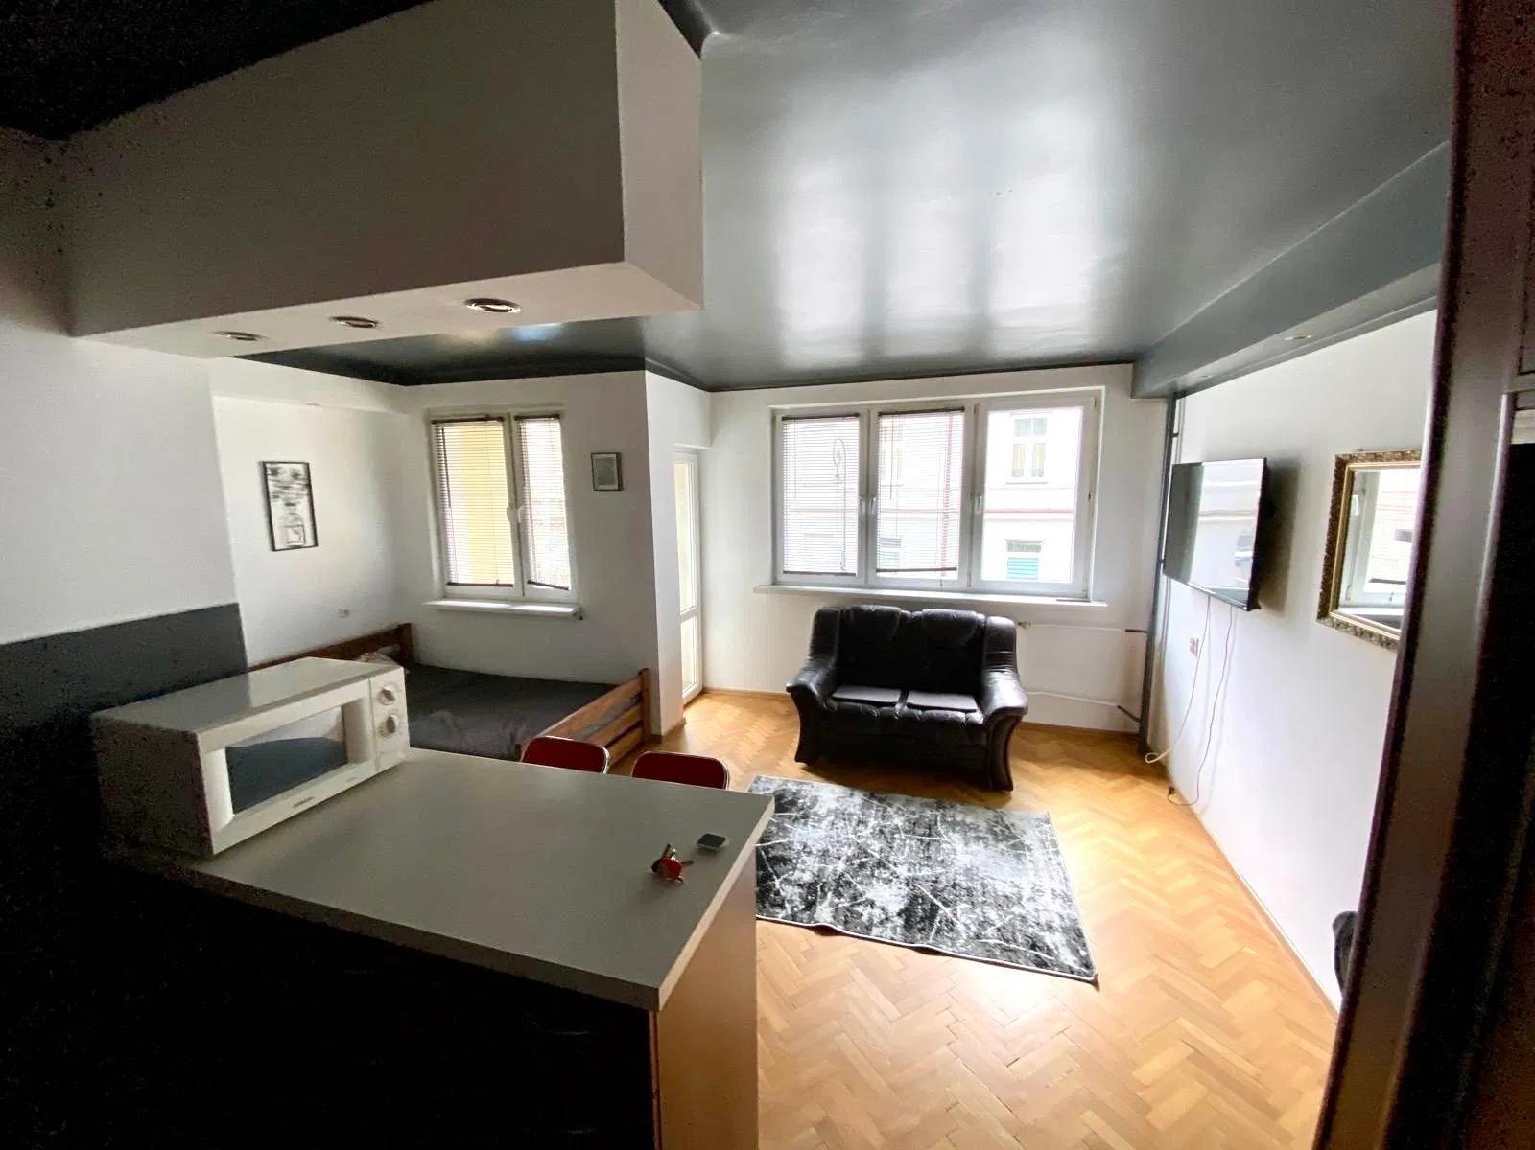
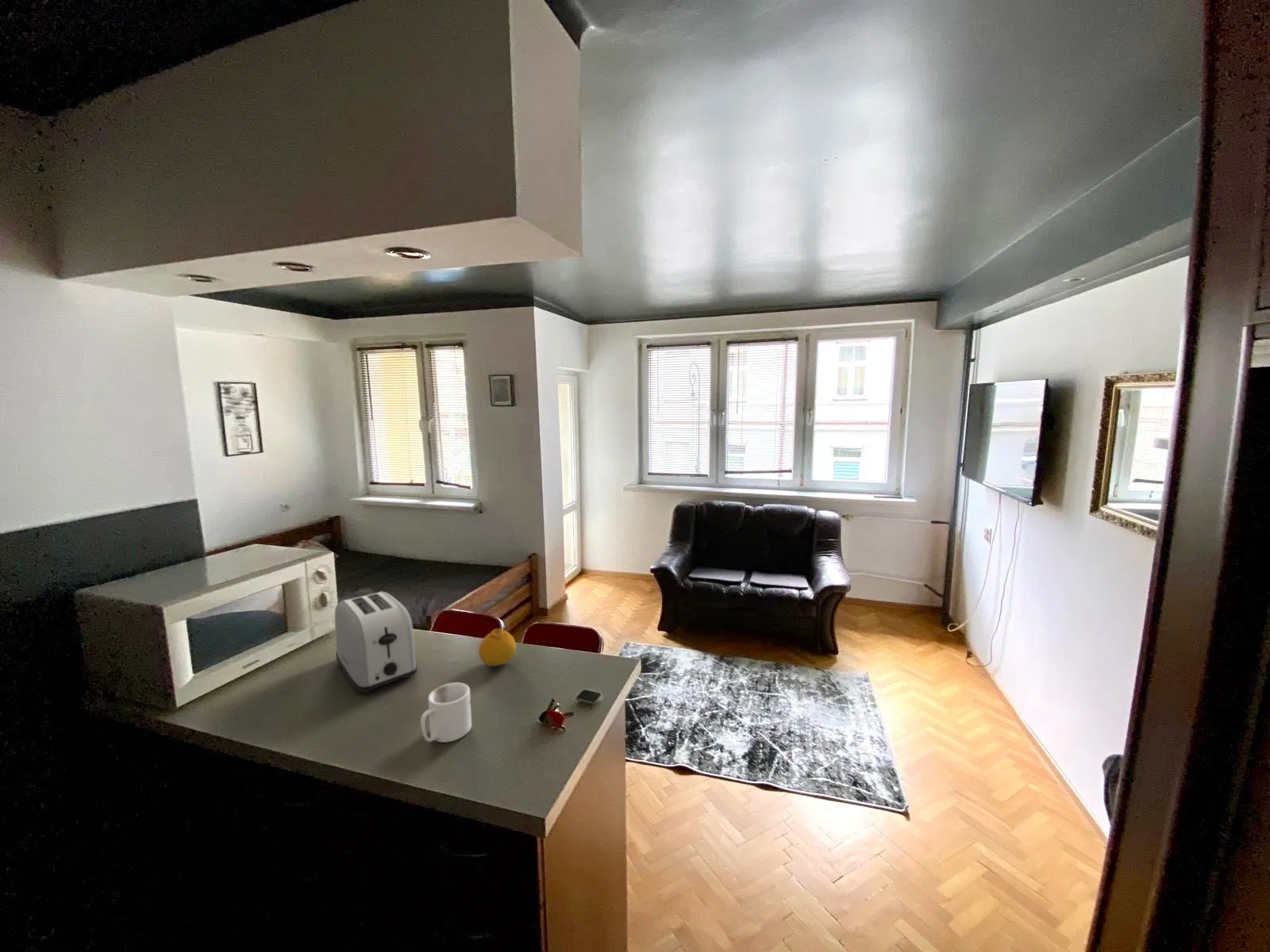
+ fruit [478,628,517,667]
+ mug [420,681,472,743]
+ toaster [334,590,418,693]
